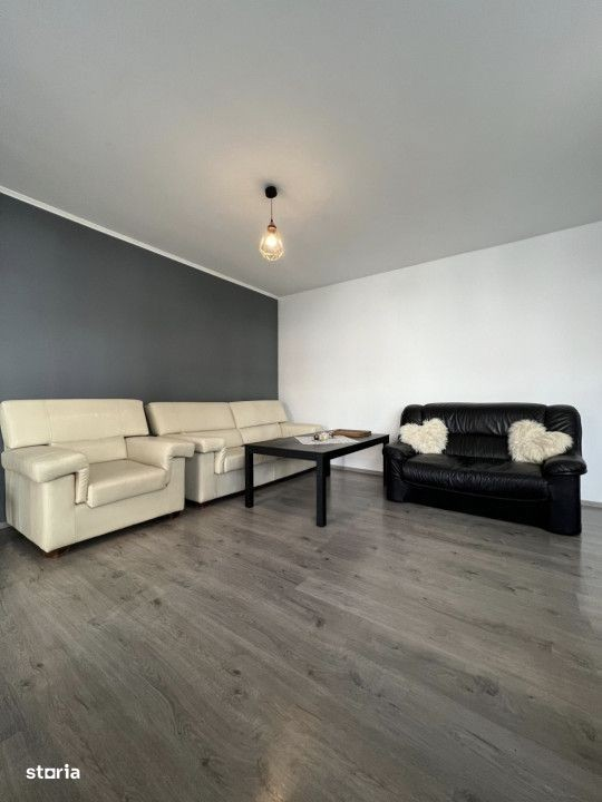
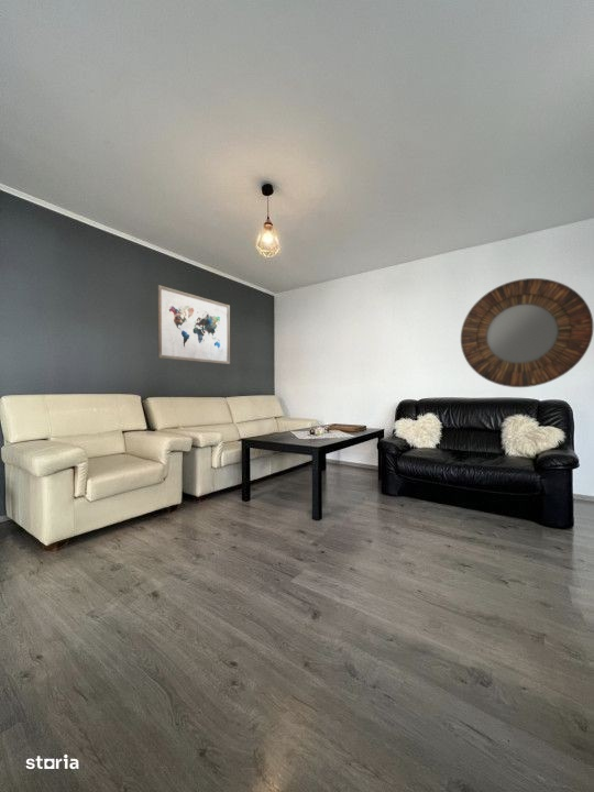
+ wall art [156,284,231,365]
+ home mirror [460,277,594,388]
